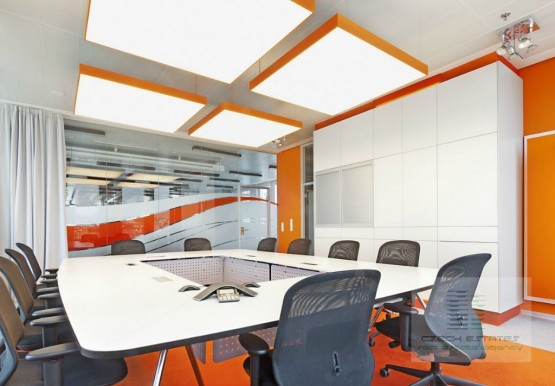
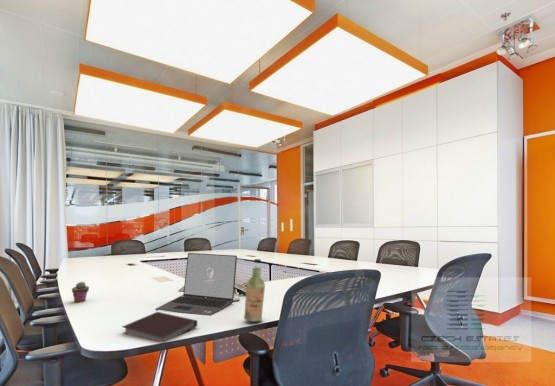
+ potted succulent [71,281,90,303]
+ notebook [121,311,198,342]
+ bottle [243,258,266,323]
+ laptop [155,252,238,317]
